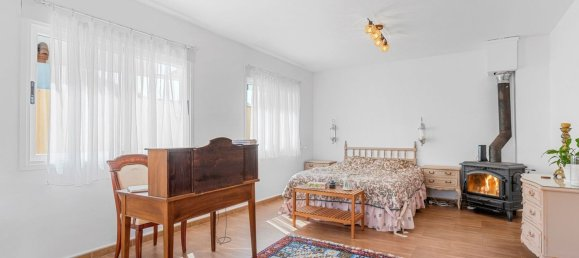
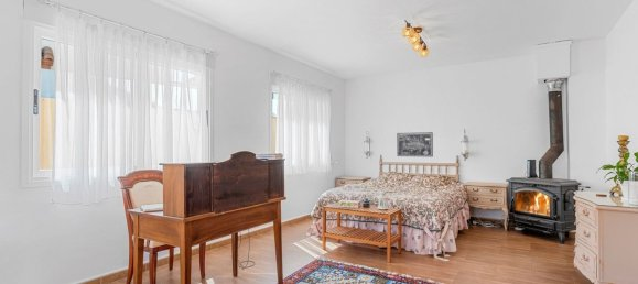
+ wall art [396,131,434,157]
